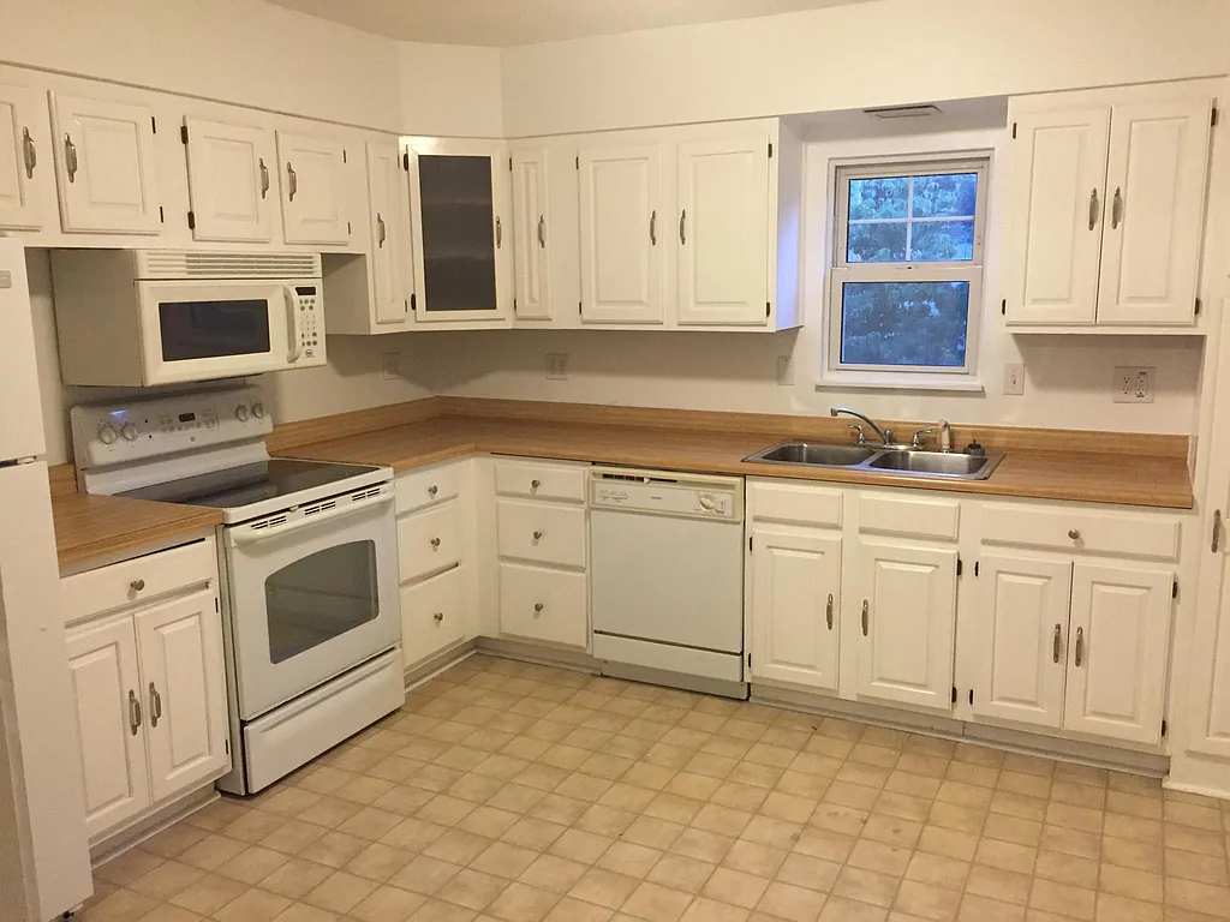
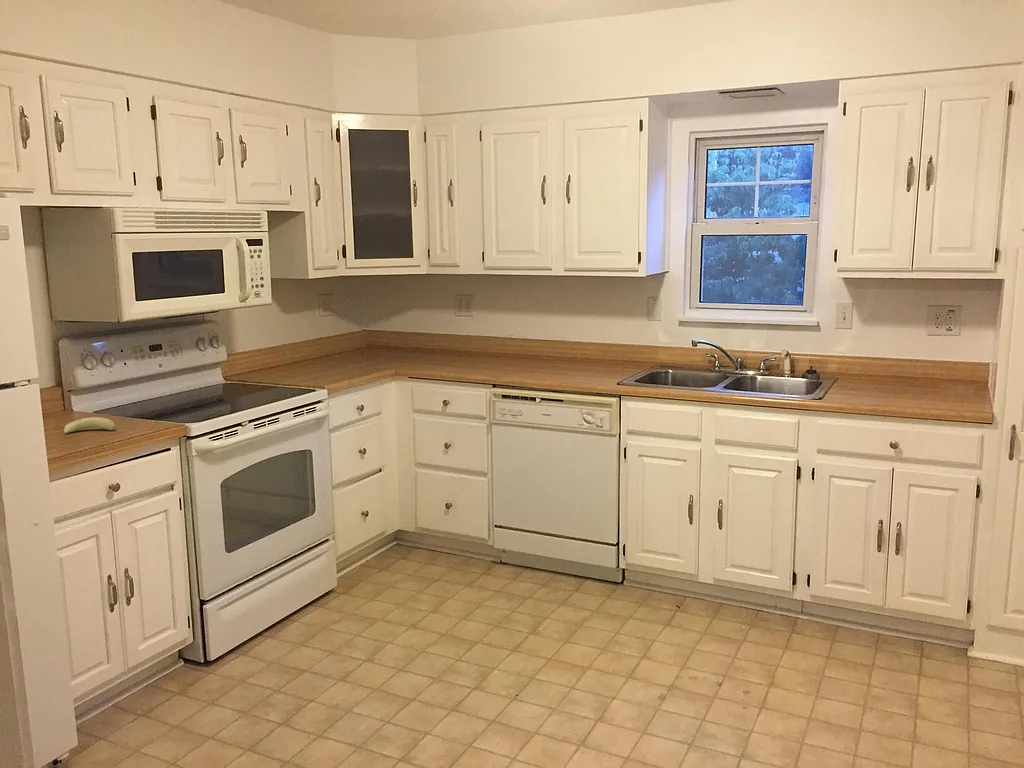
+ fruit [63,416,116,435]
